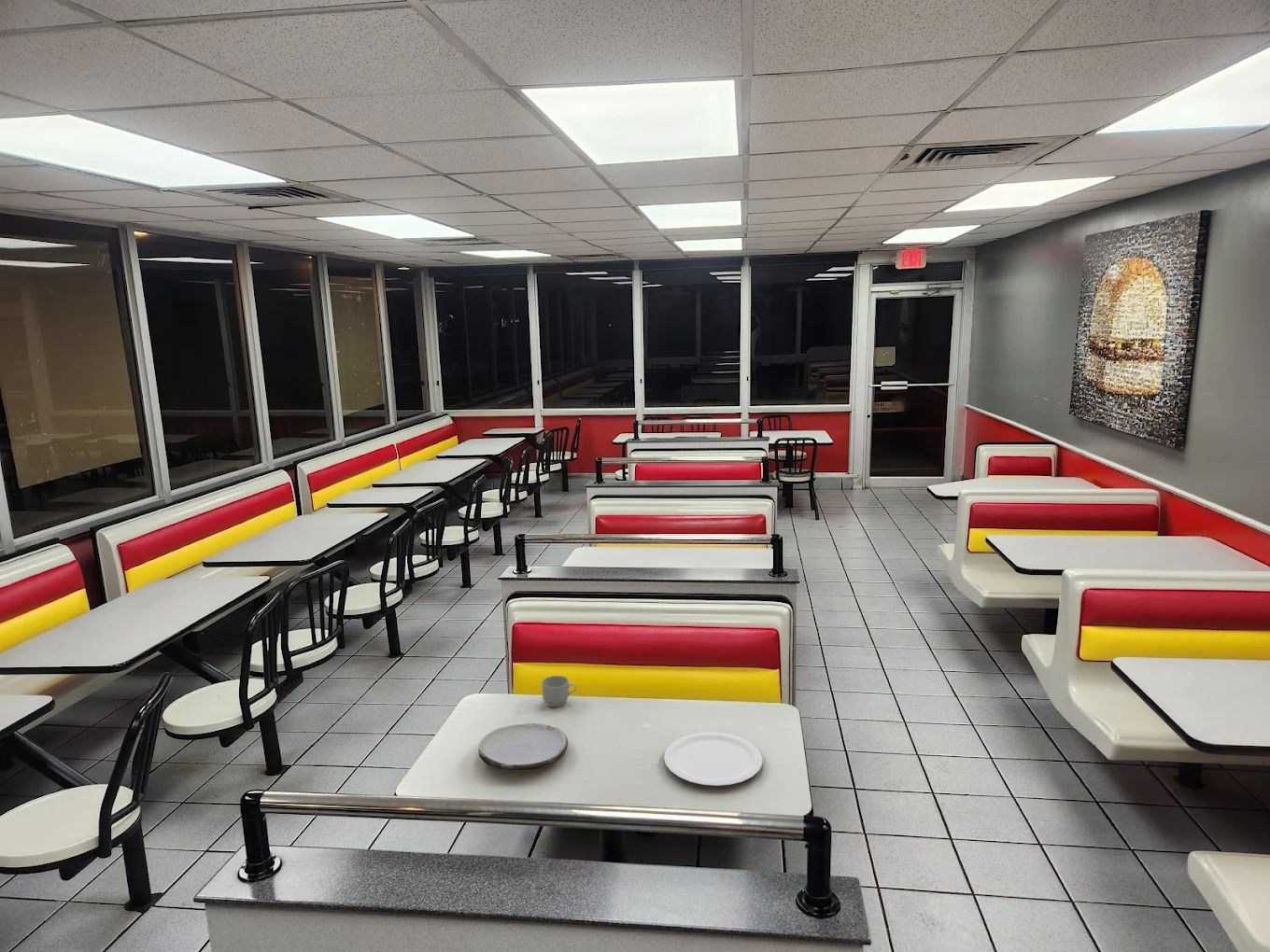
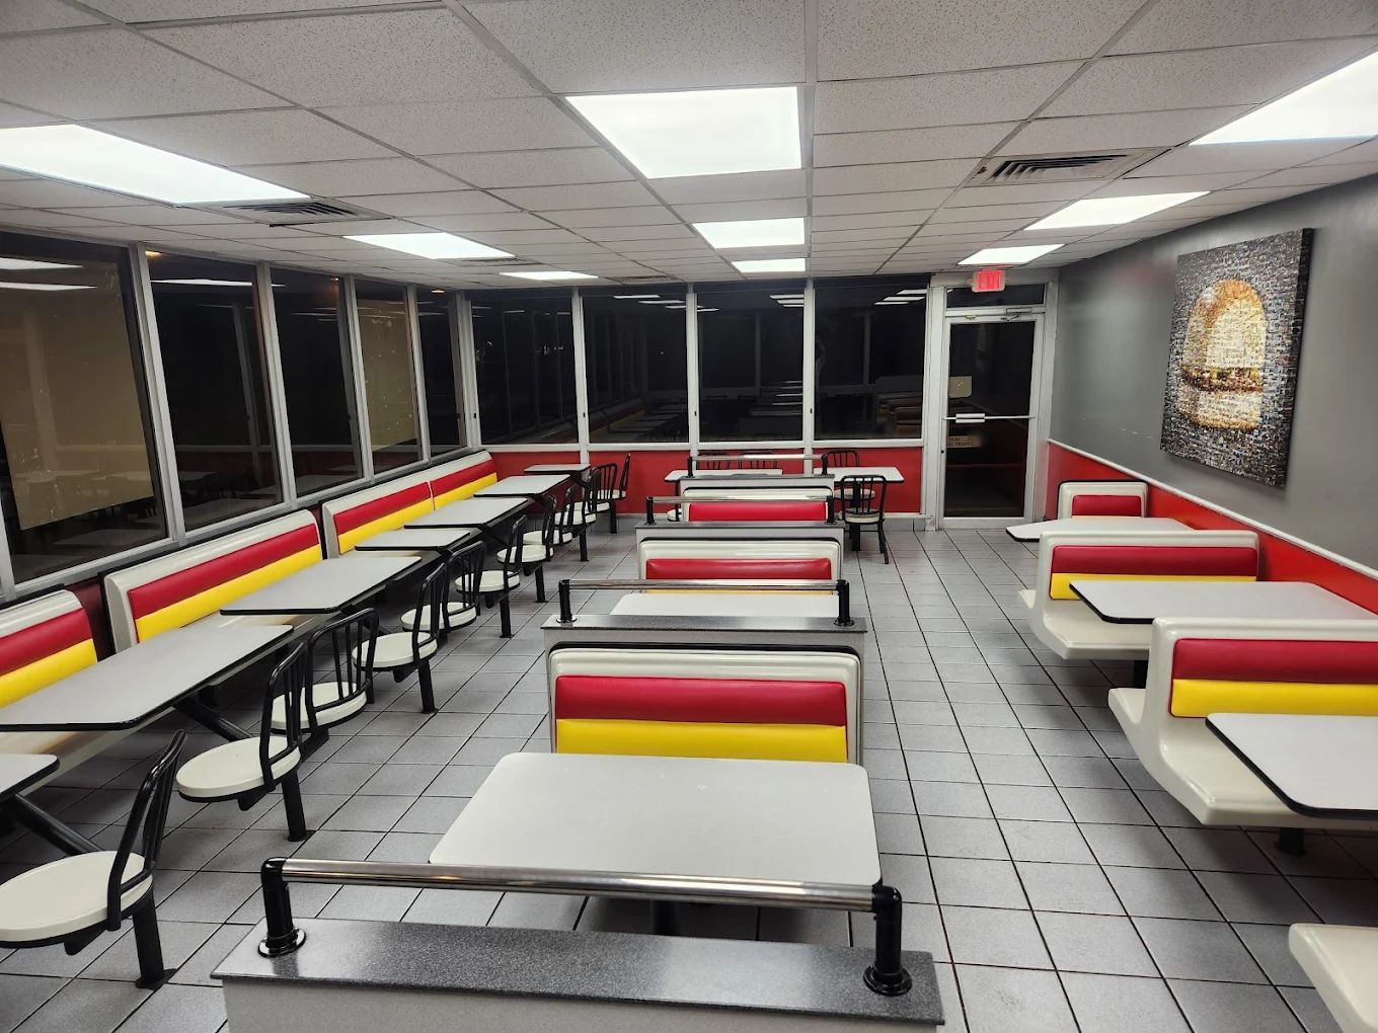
- mug [541,675,577,707]
- plate [663,731,763,787]
- plate [477,722,569,773]
